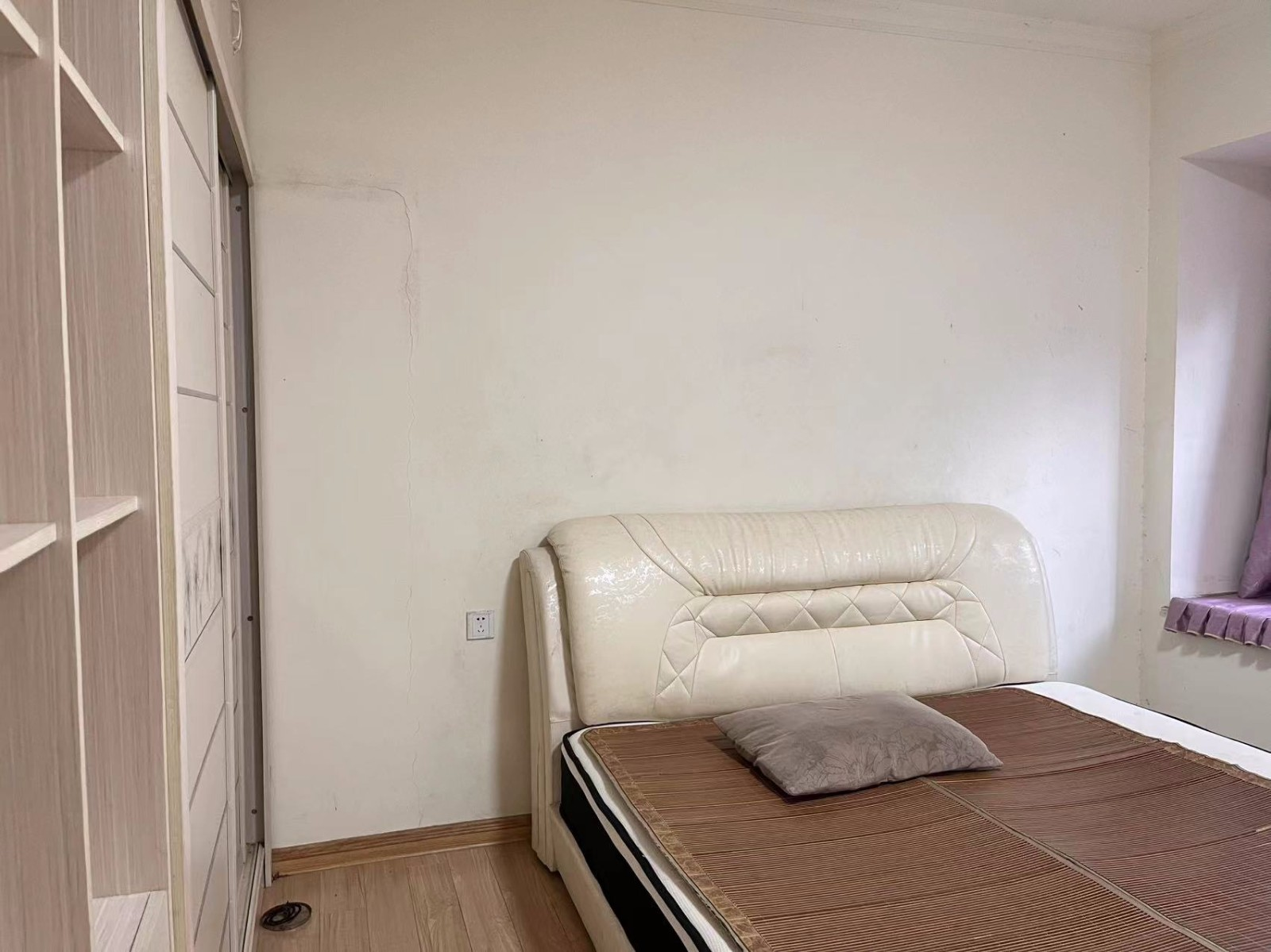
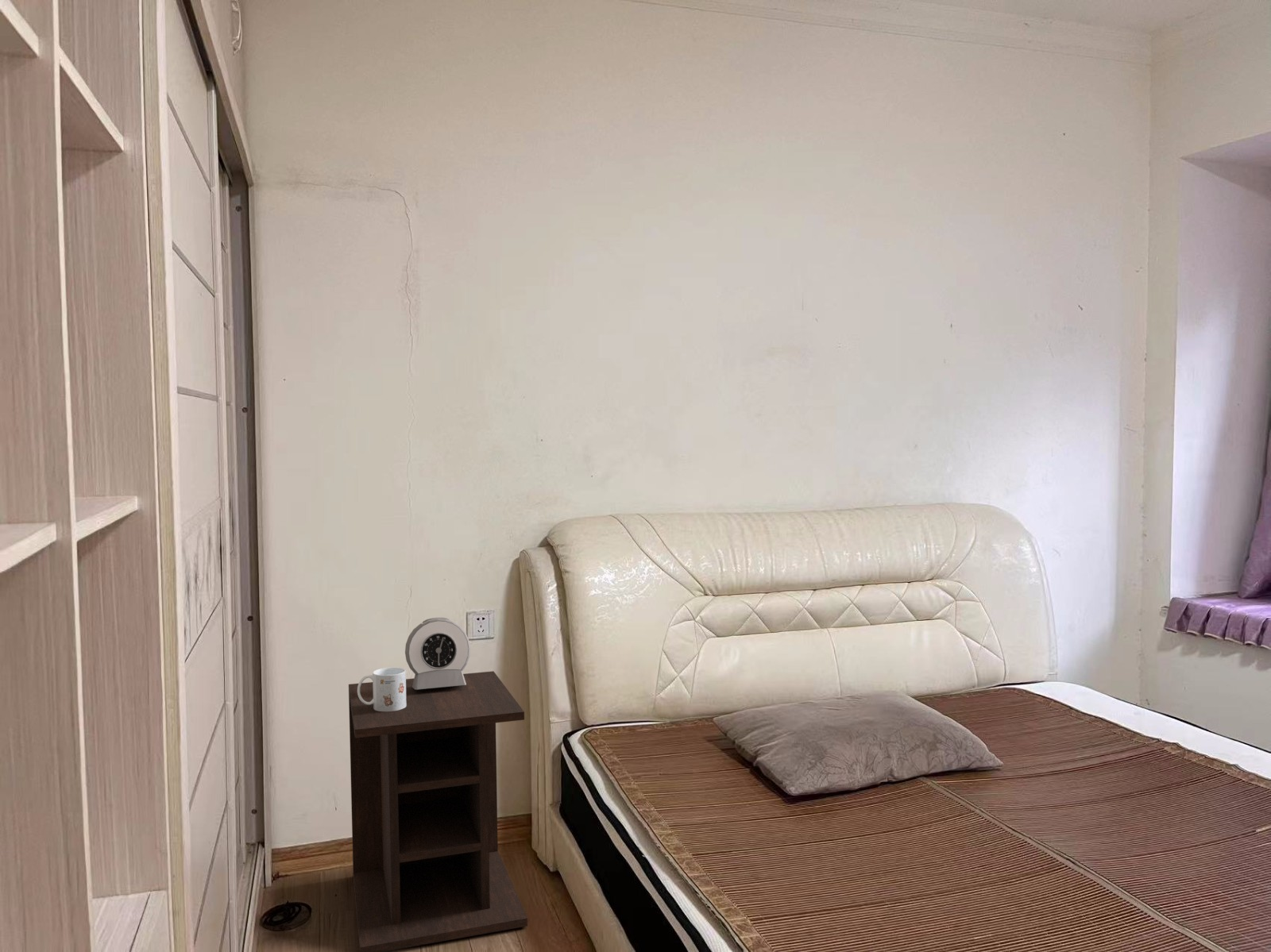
+ mug [357,667,407,711]
+ alarm clock [404,617,471,689]
+ nightstand [348,670,528,952]
